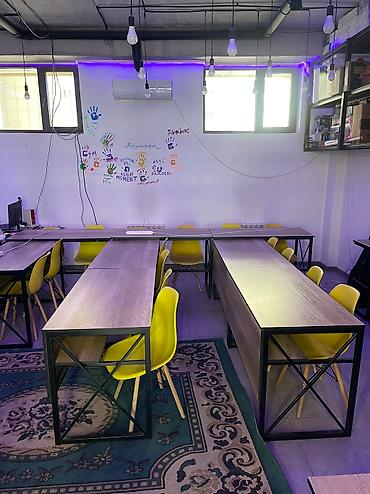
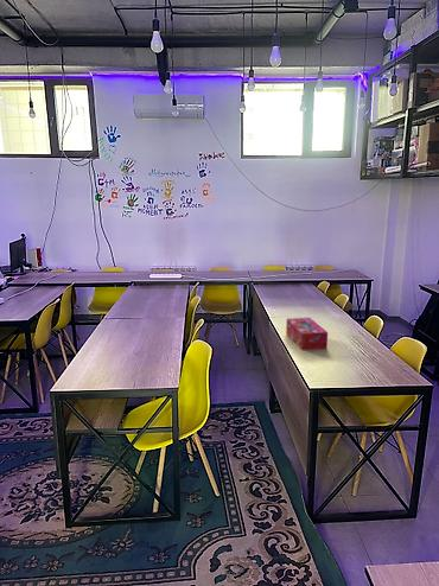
+ tissue box [285,317,329,351]
